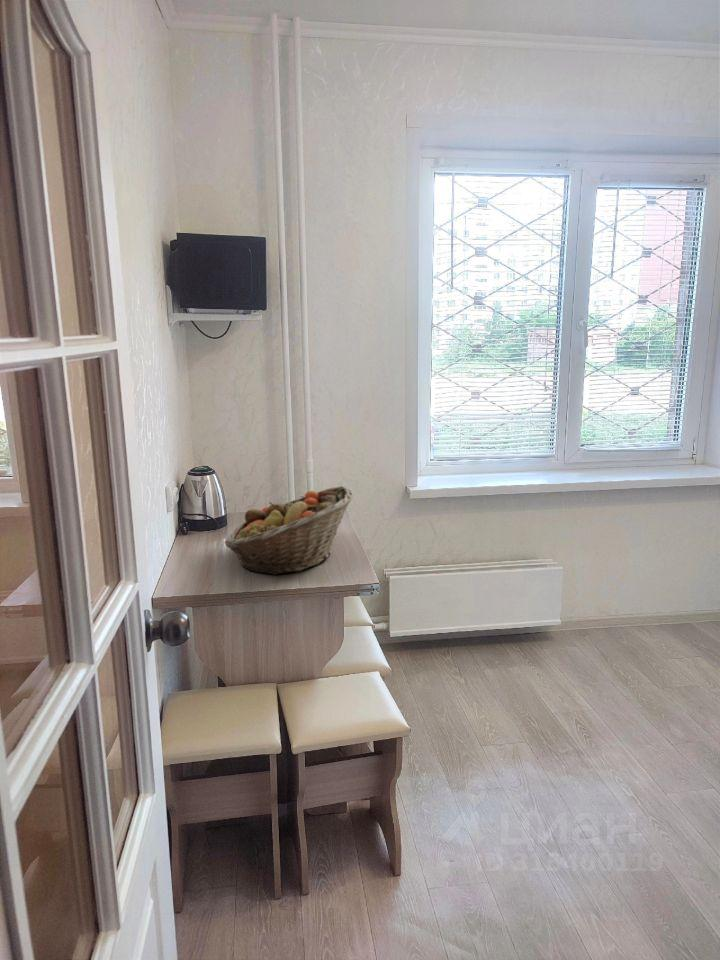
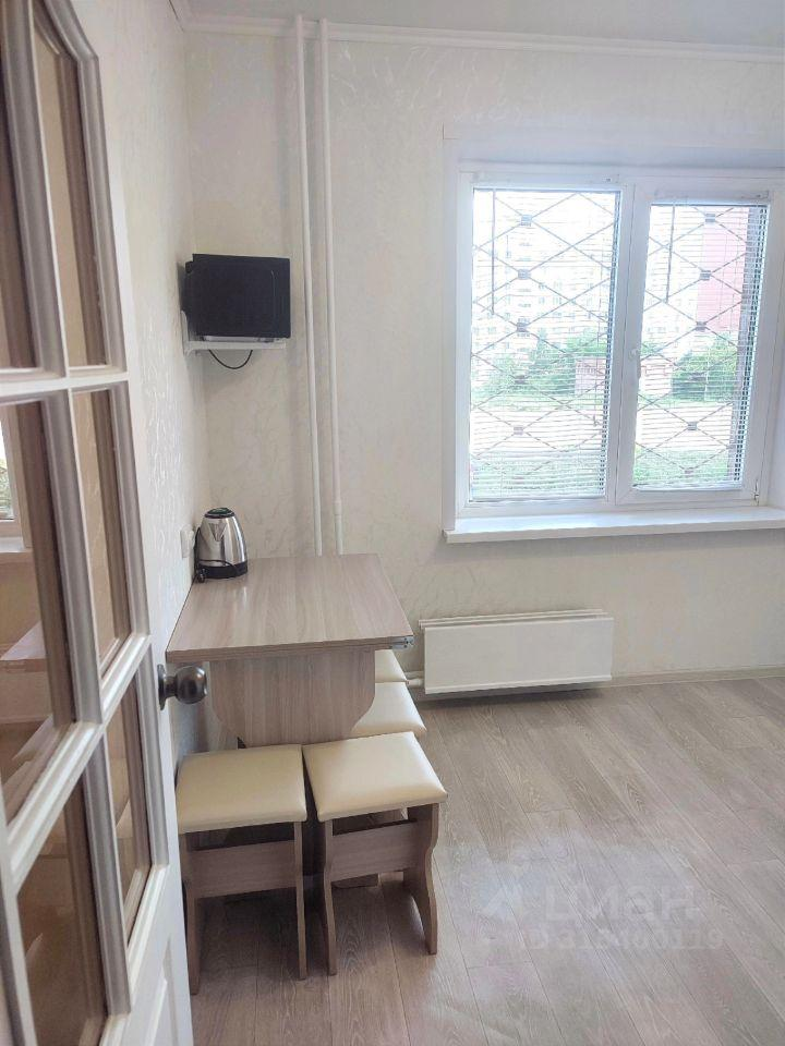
- fruit basket [223,485,354,576]
